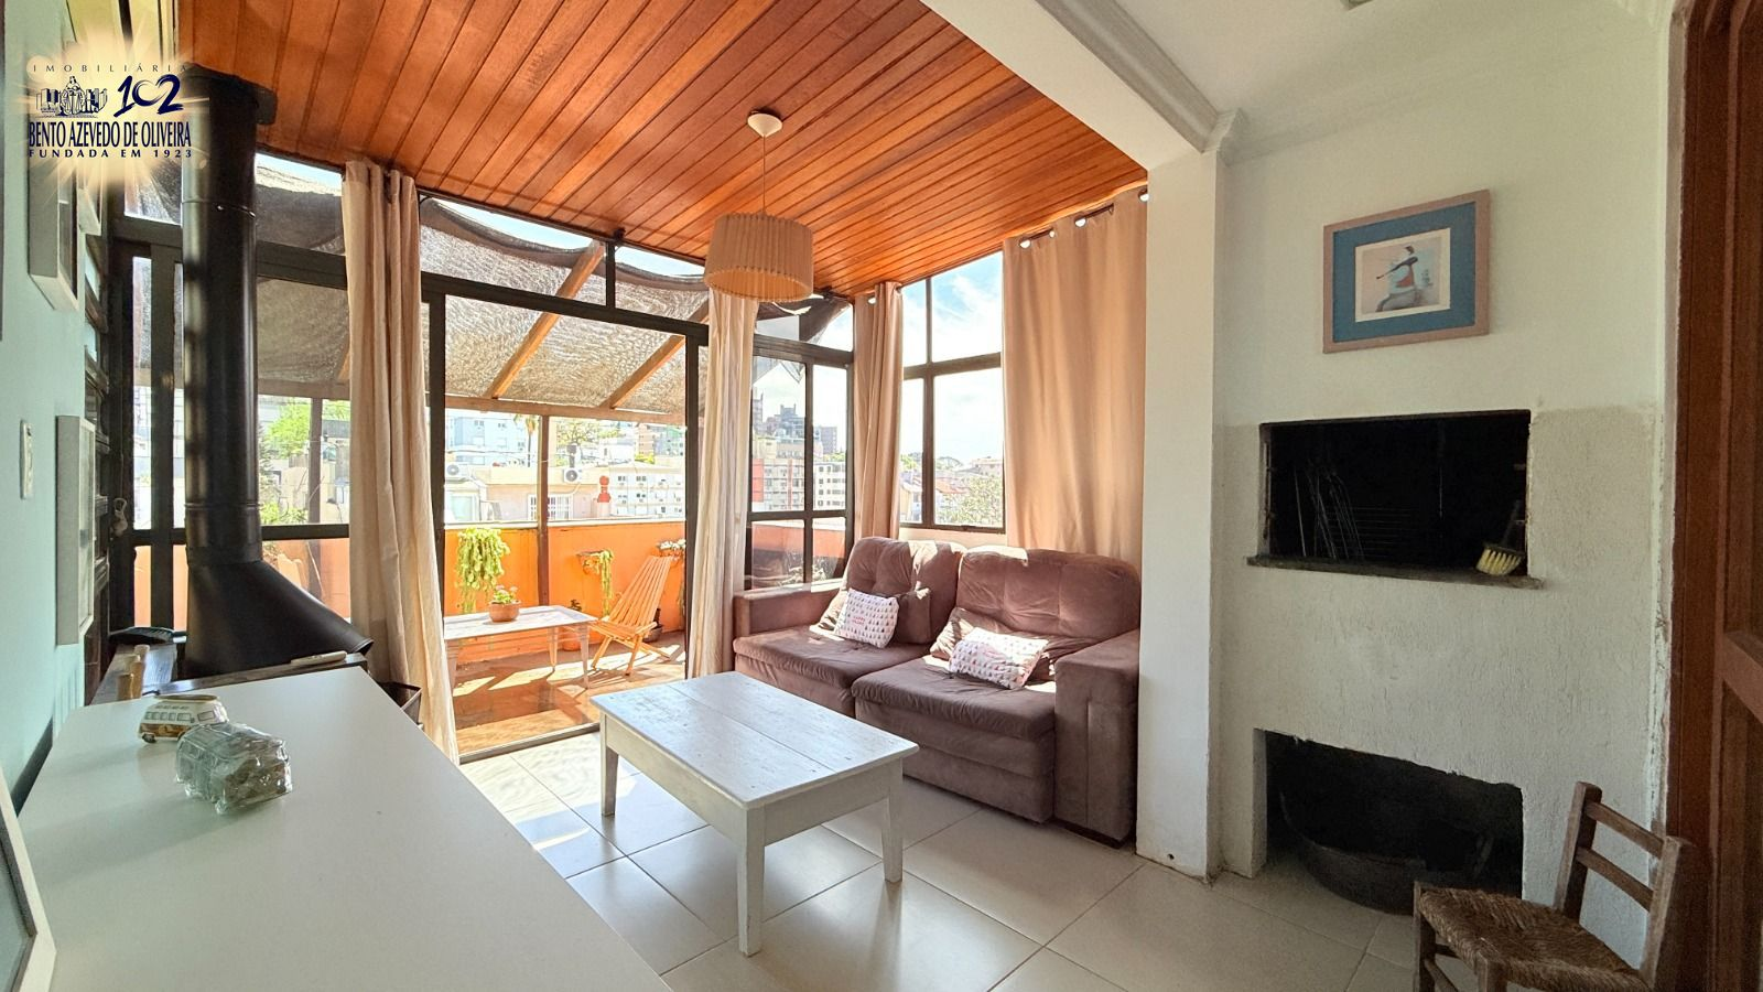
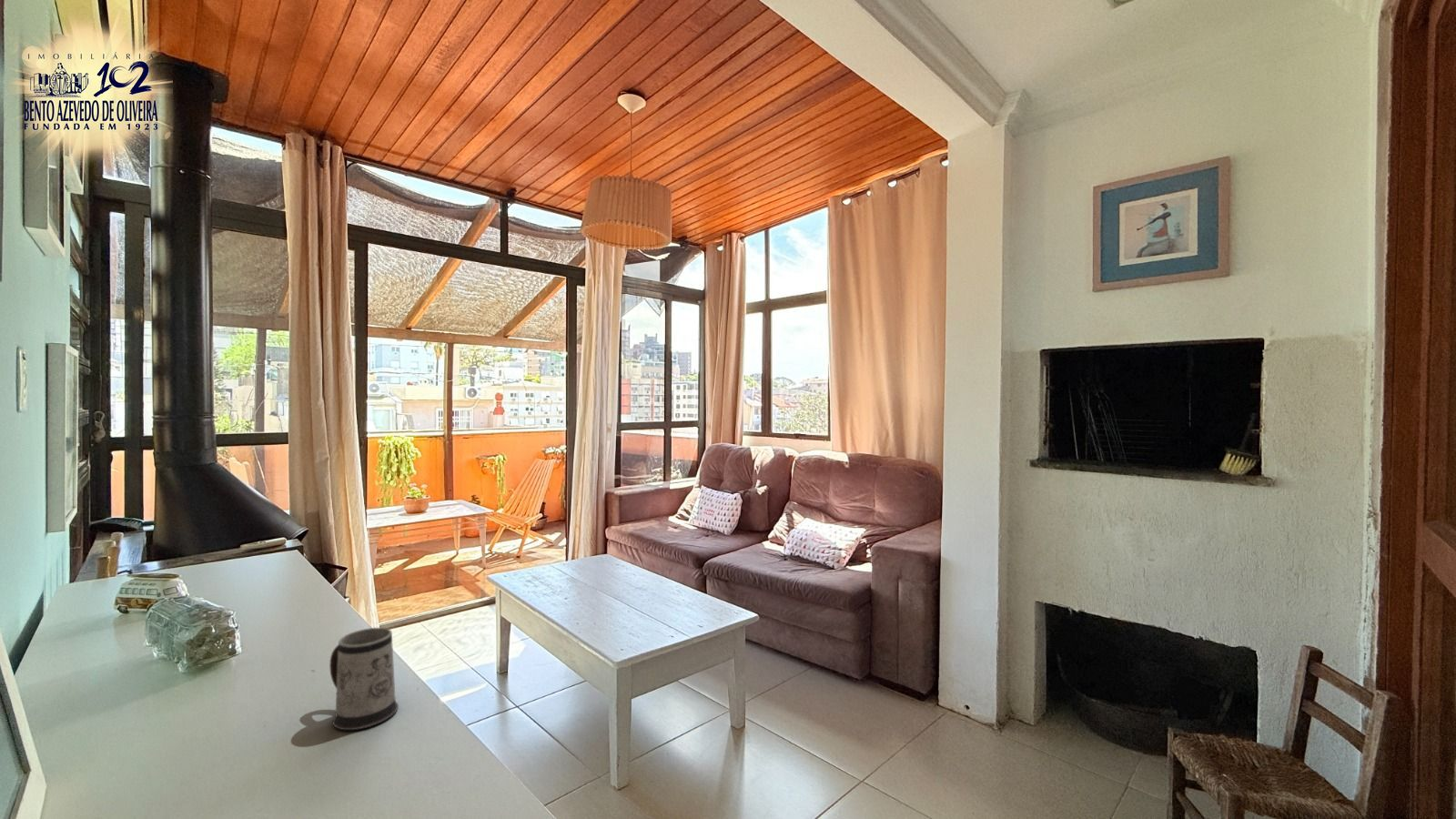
+ mug [329,627,399,731]
